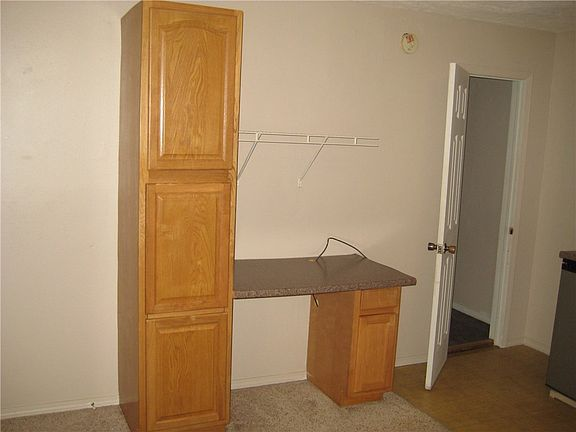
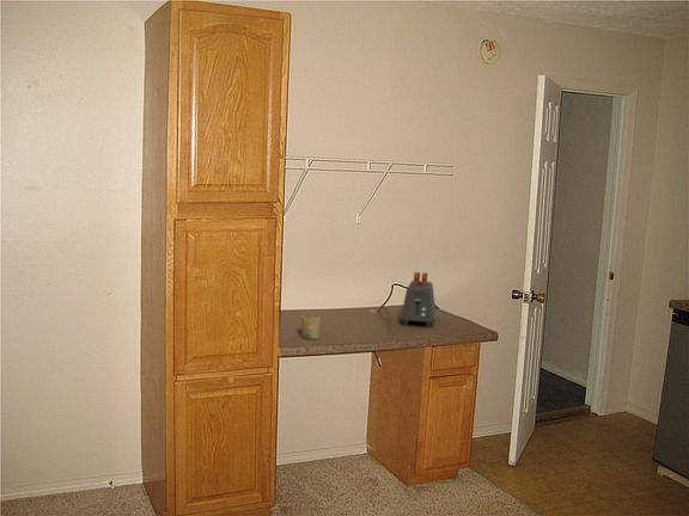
+ cup [300,313,322,340]
+ toaster [400,271,437,328]
